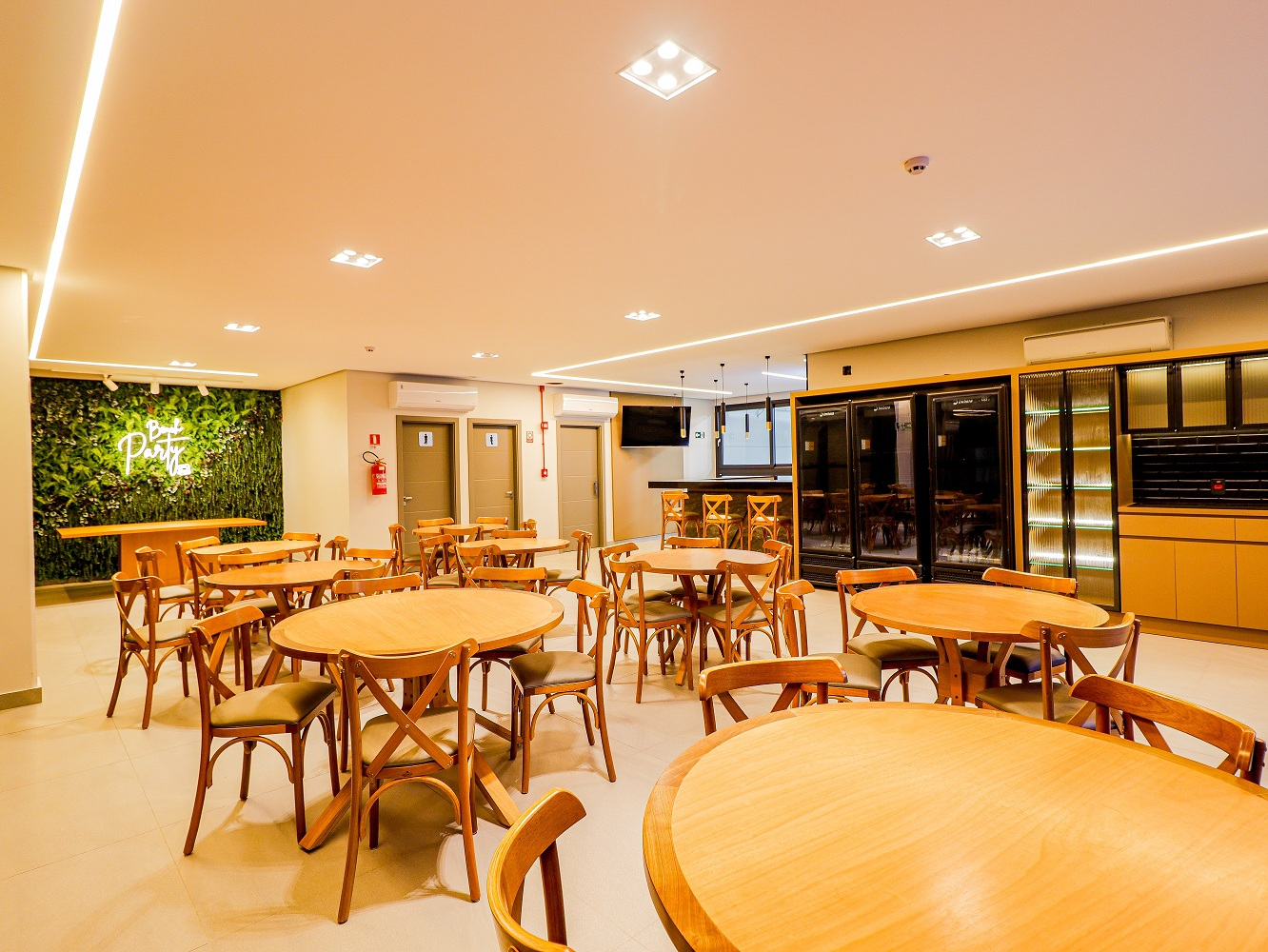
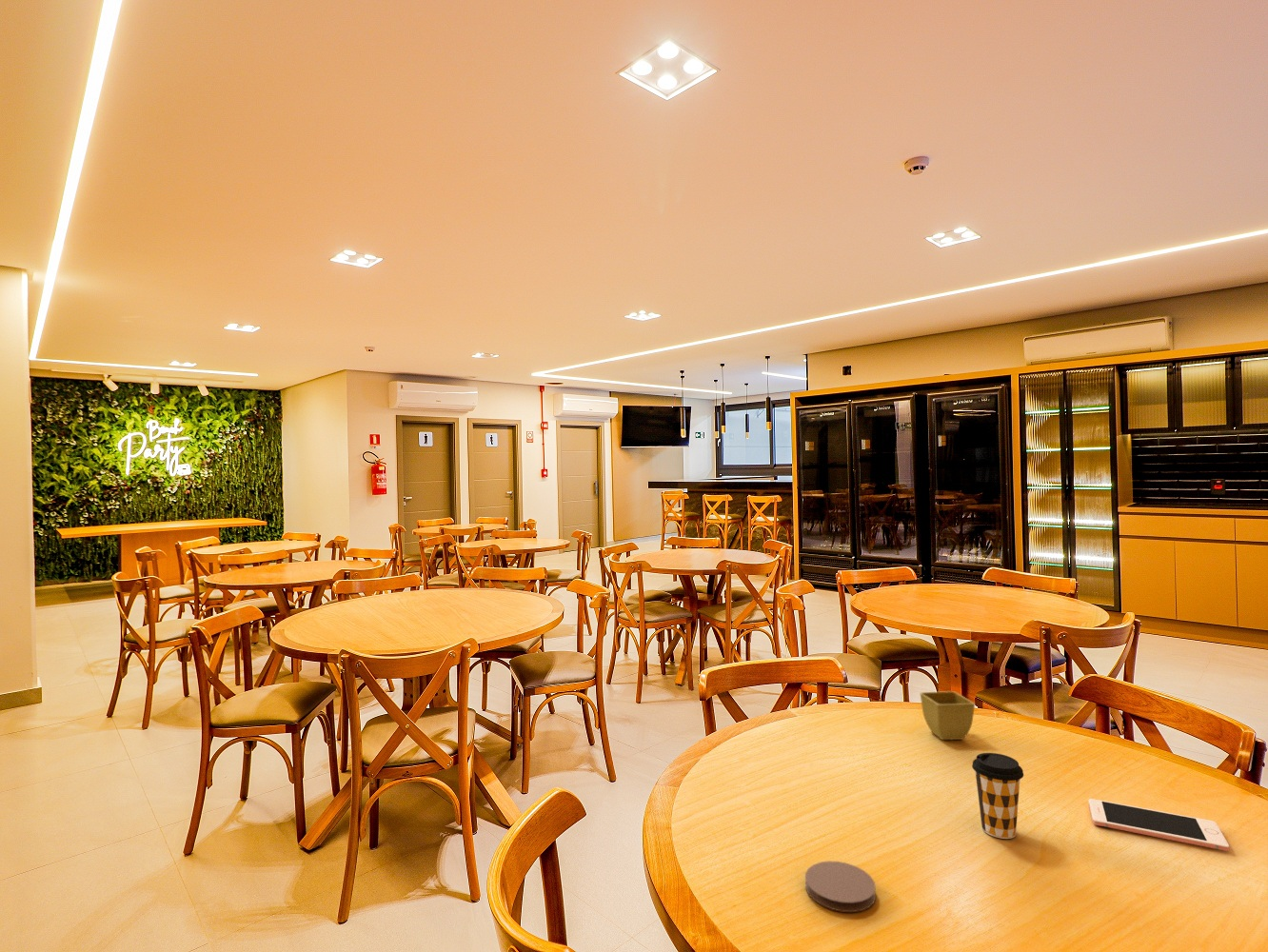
+ coffee cup [971,752,1024,840]
+ cell phone [1088,798,1230,852]
+ flower pot [920,690,976,741]
+ coaster [804,861,877,913]
